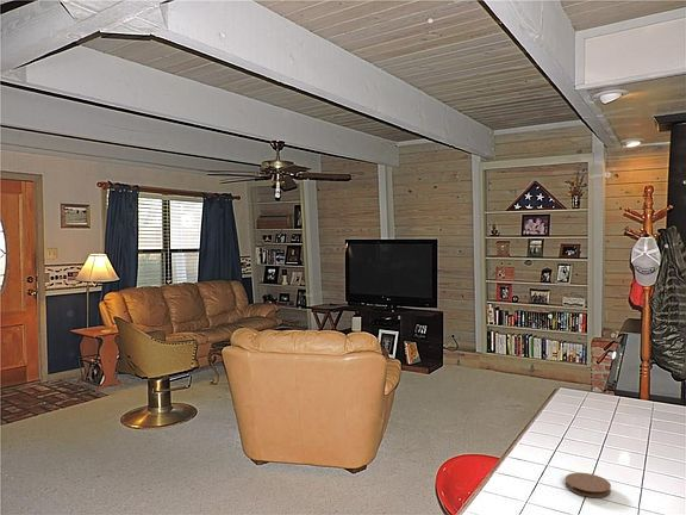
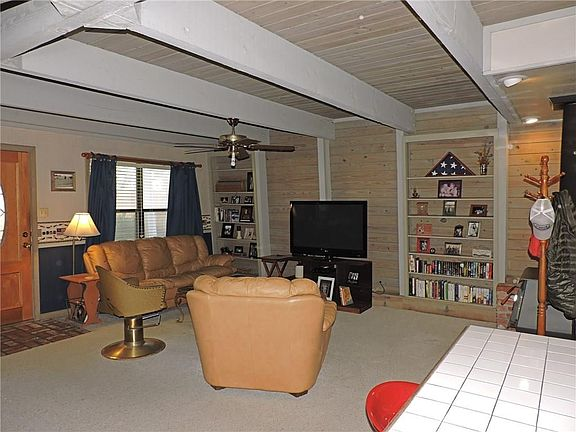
- coaster [565,472,612,498]
